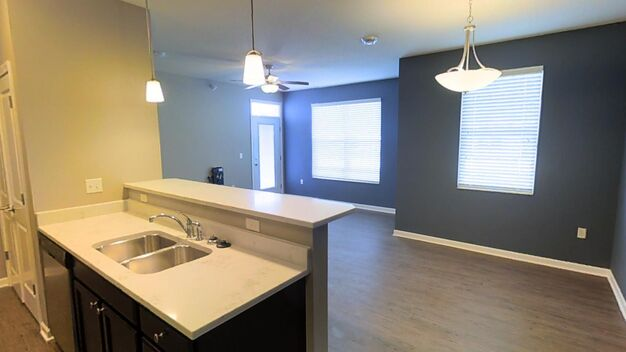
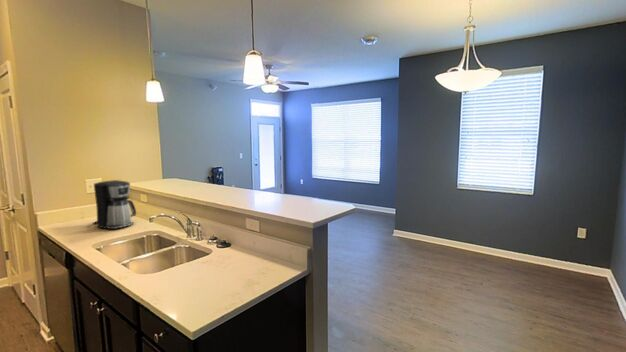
+ coffee maker [92,179,137,230]
